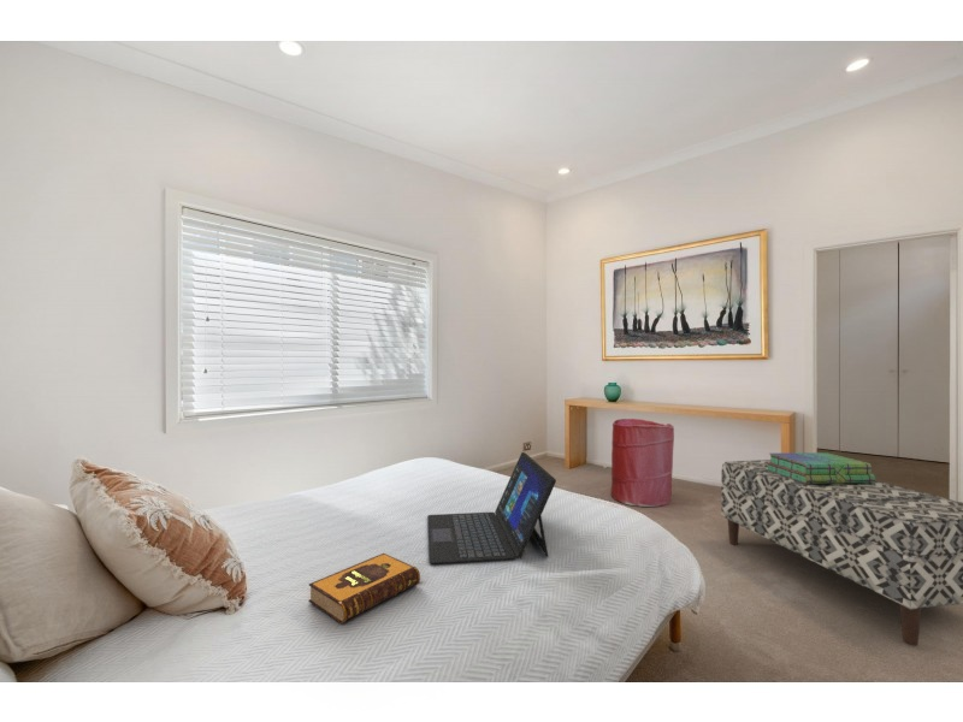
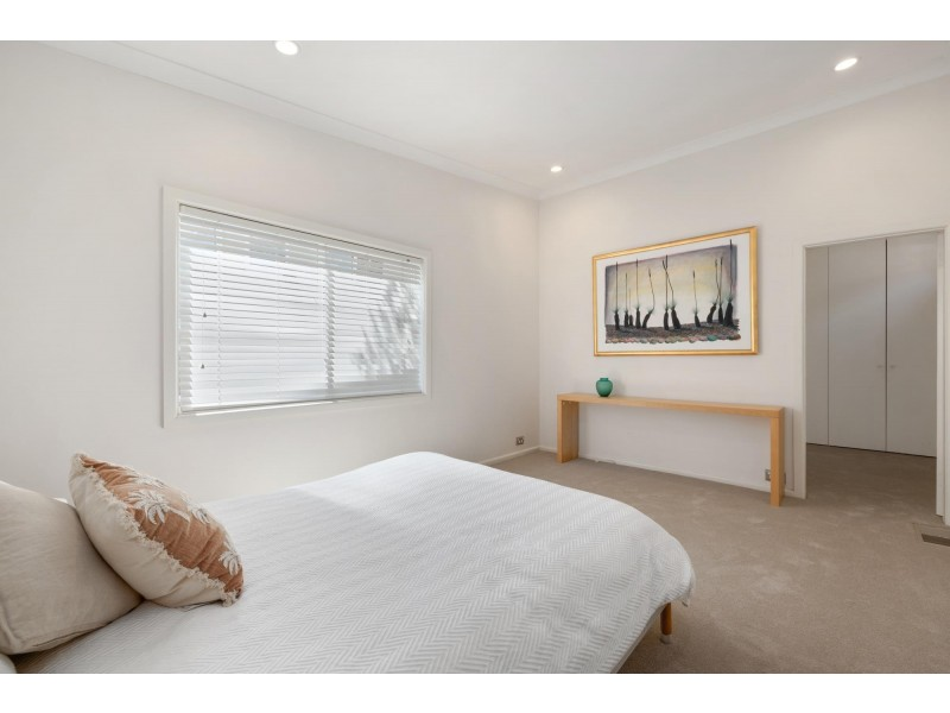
- laundry hamper [610,418,675,508]
- stack of books [766,451,876,484]
- laptop [426,451,557,566]
- bench [720,458,963,647]
- hardback book [307,552,421,625]
